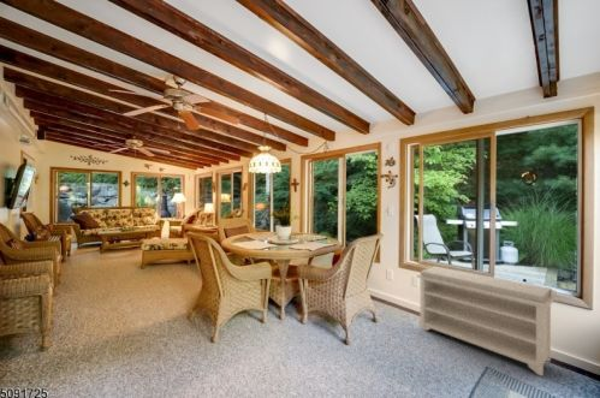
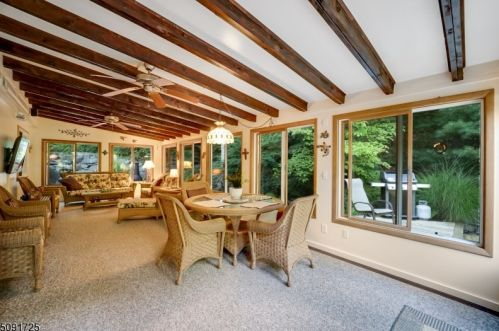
- bench [416,266,558,378]
